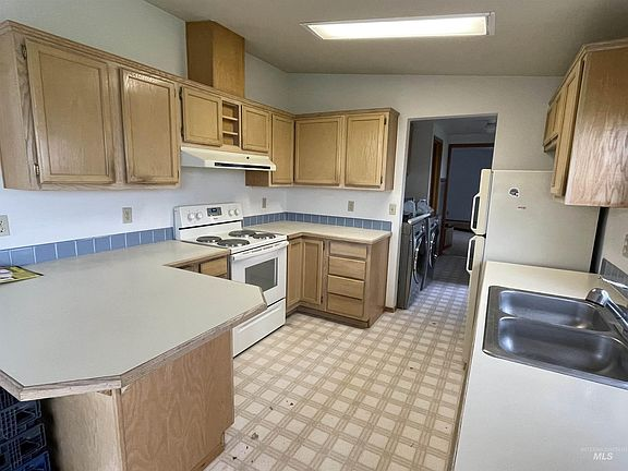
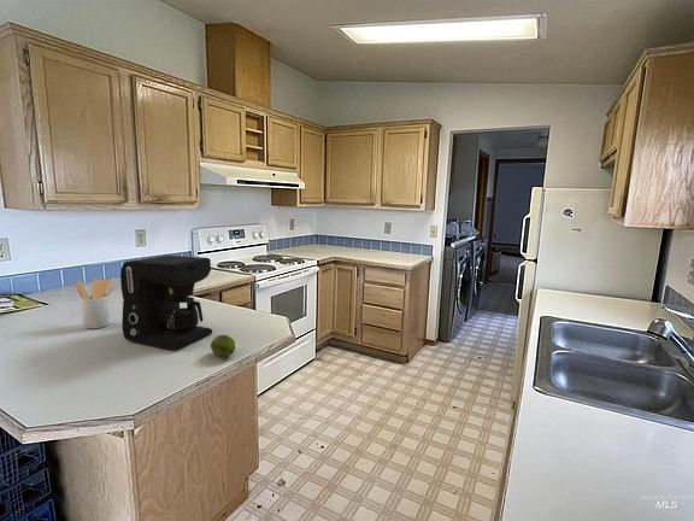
+ utensil holder [75,277,114,329]
+ coffee maker [119,254,213,351]
+ fruit [210,334,236,358]
